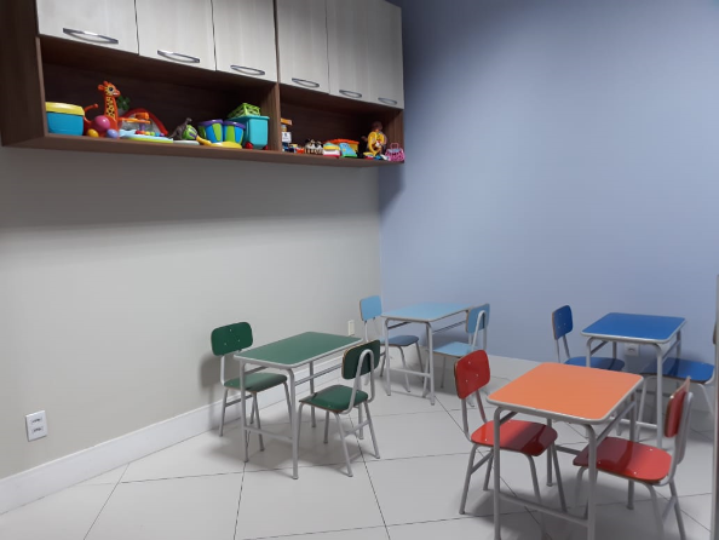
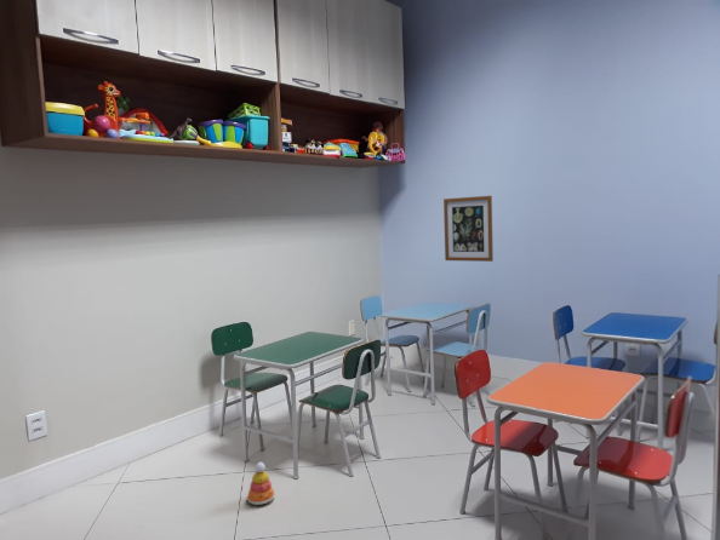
+ wall art [442,195,495,263]
+ stacking toy [246,461,276,506]
